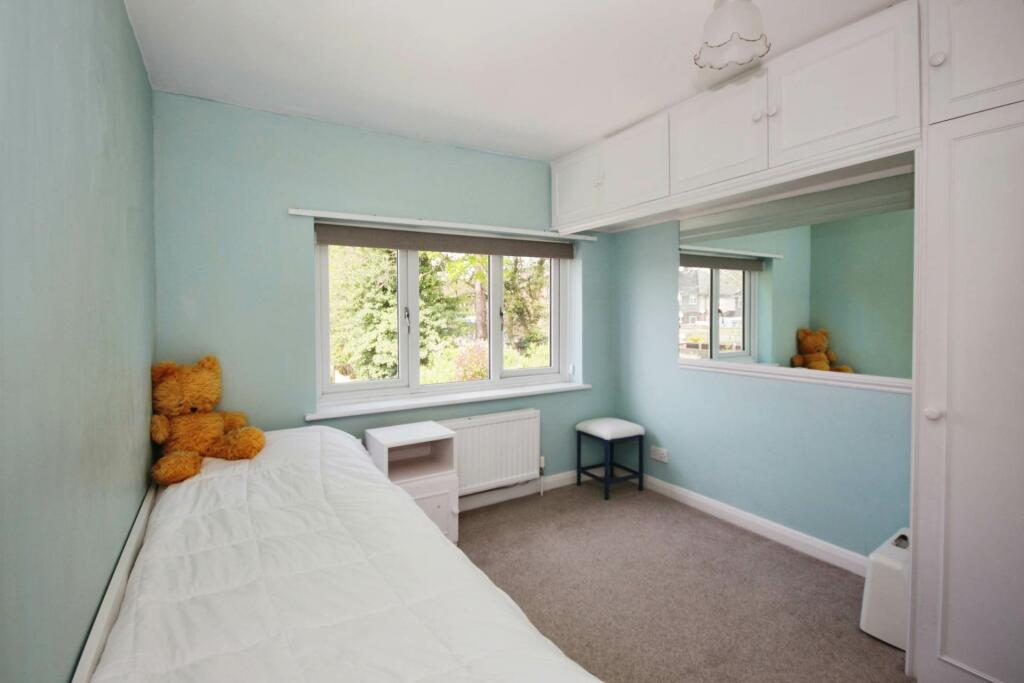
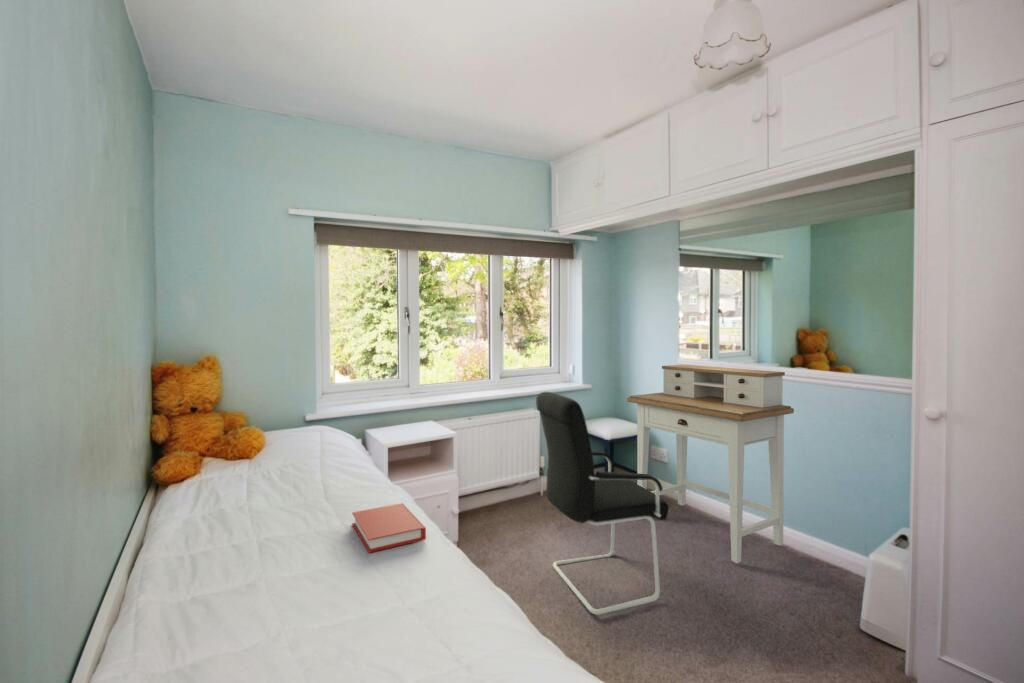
+ book [351,502,427,554]
+ office chair [535,391,670,616]
+ desk [626,364,795,564]
